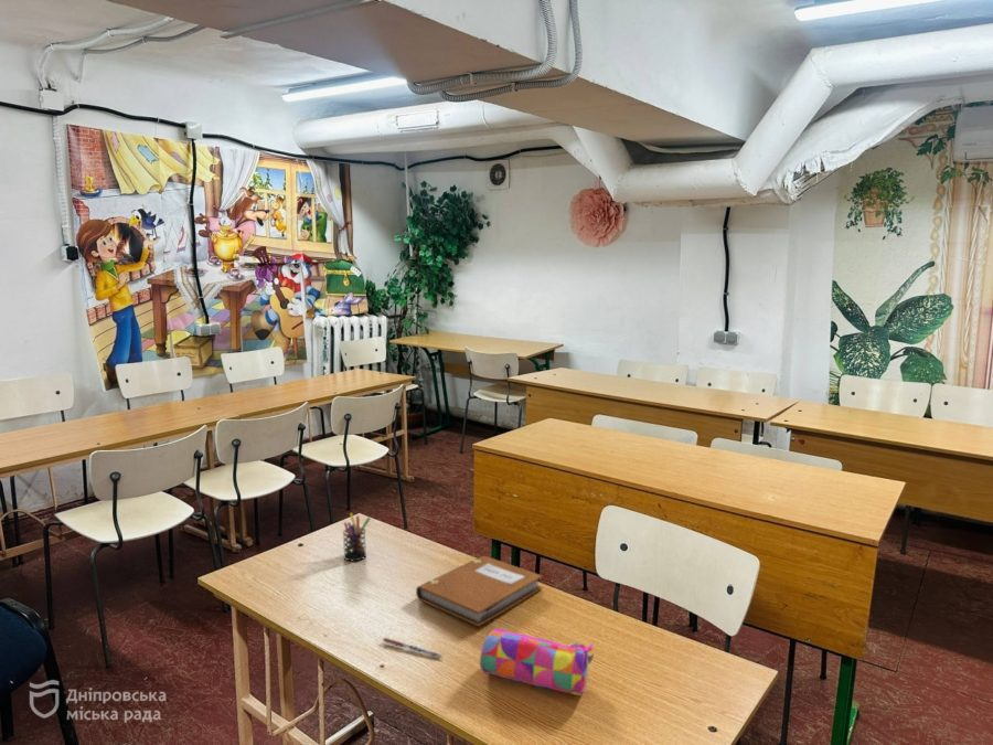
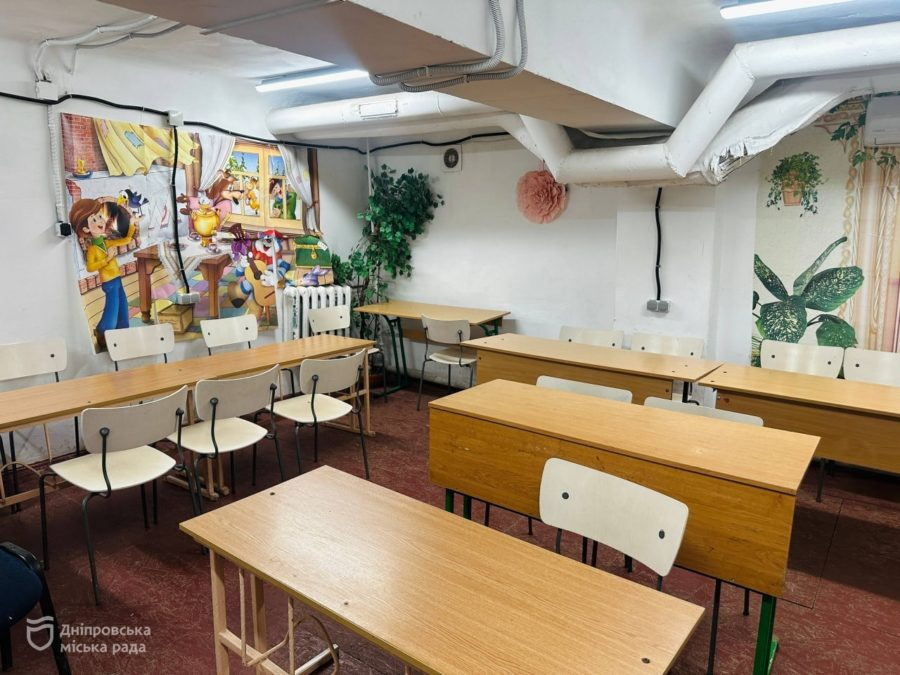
- pencil case [479,627,595,696]
- pen [382,637,444,659]
- pen holder [342,512,372,562]
- notebook [415,555,543,628]
